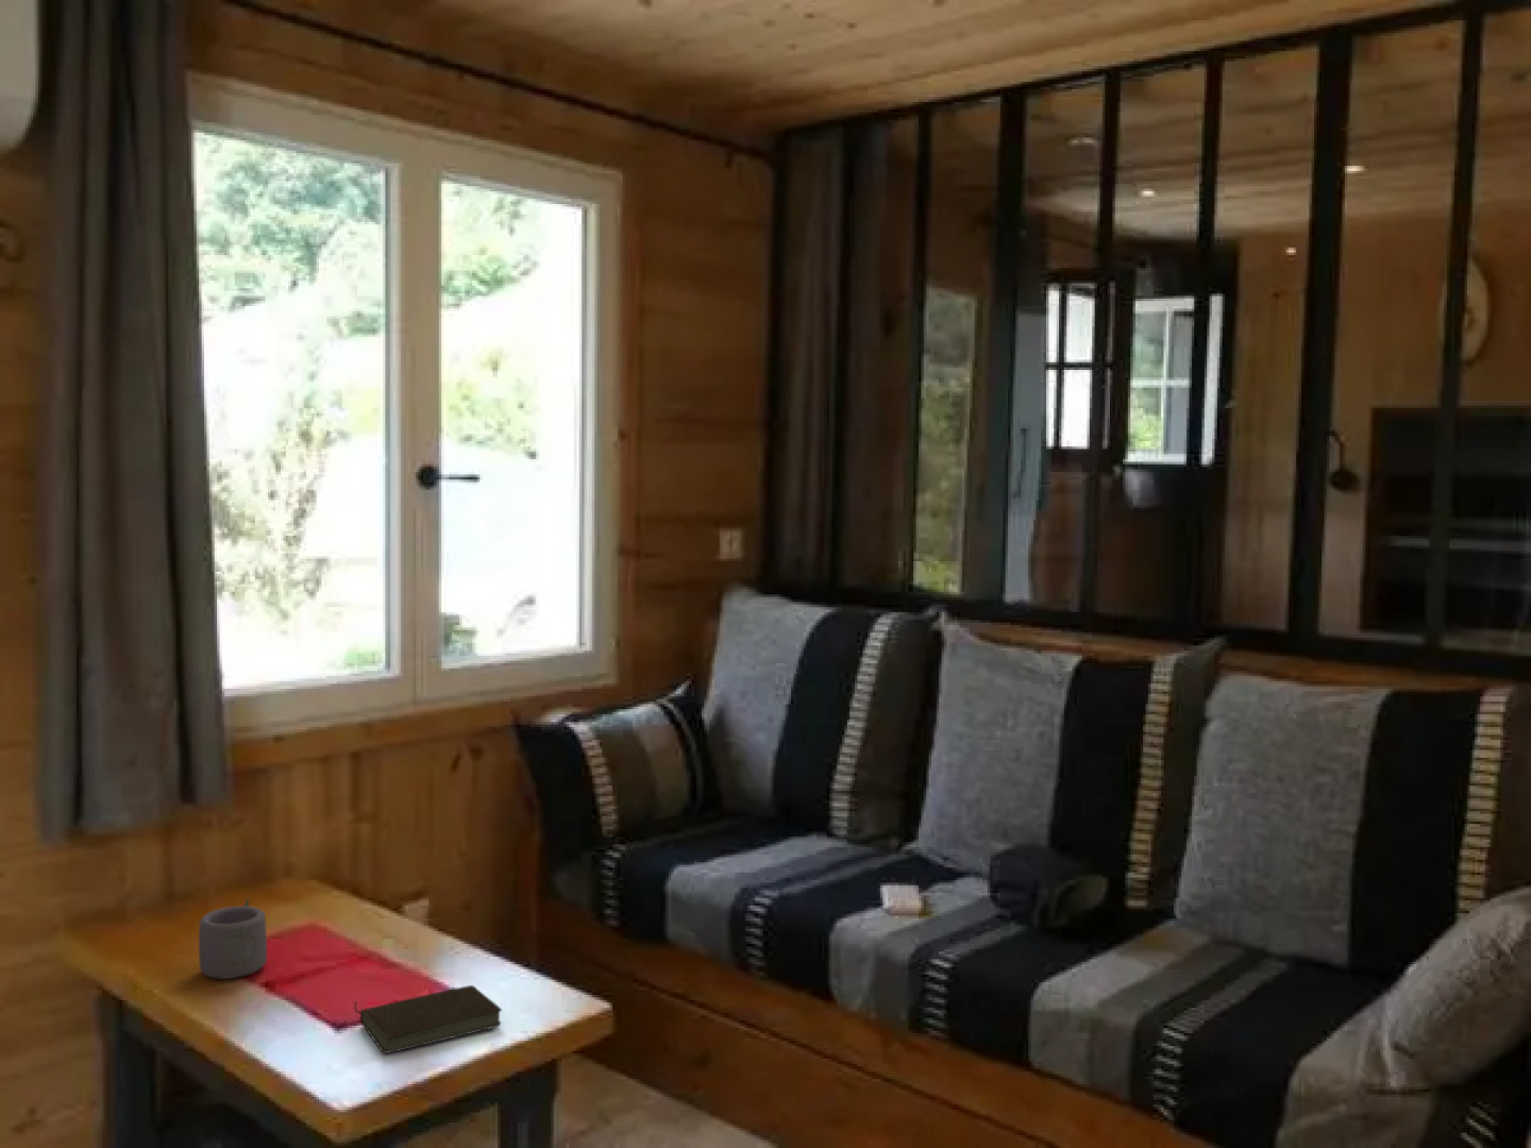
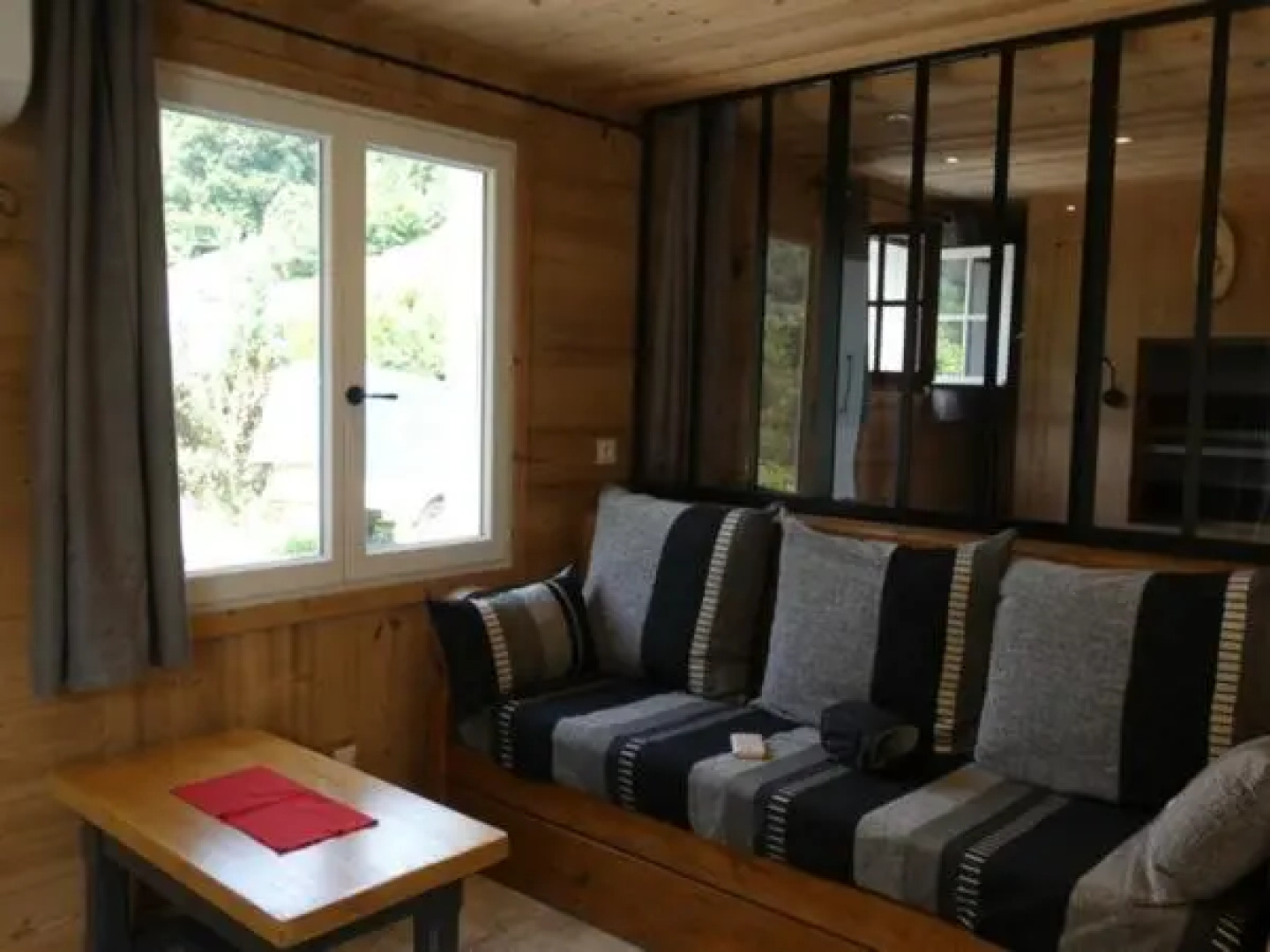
- mug [177,898,268,983]
- book [353,984,503,1054]
